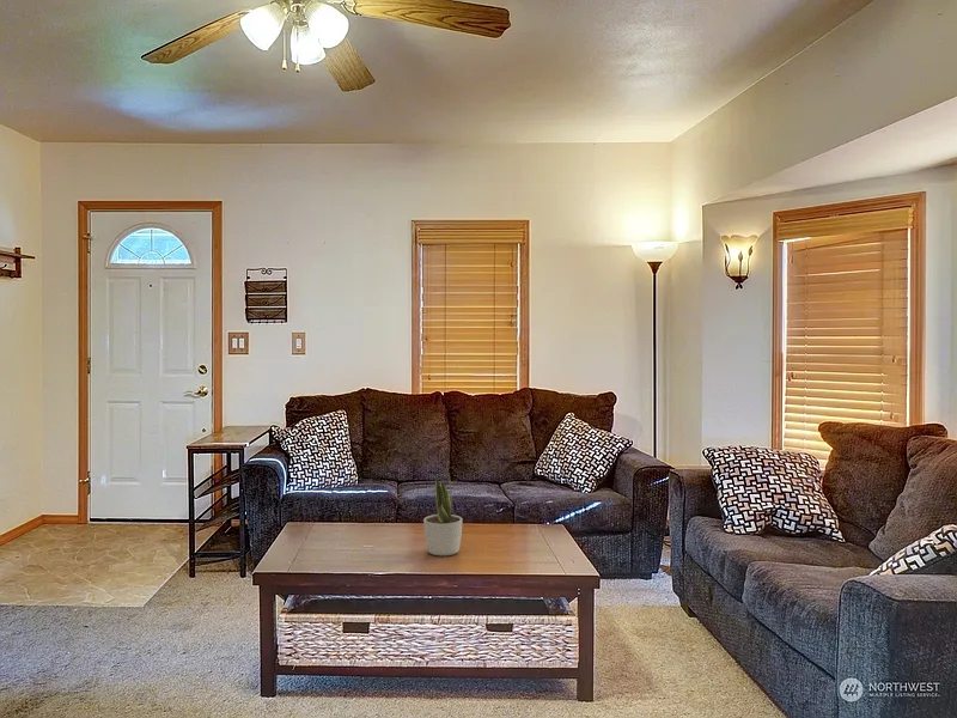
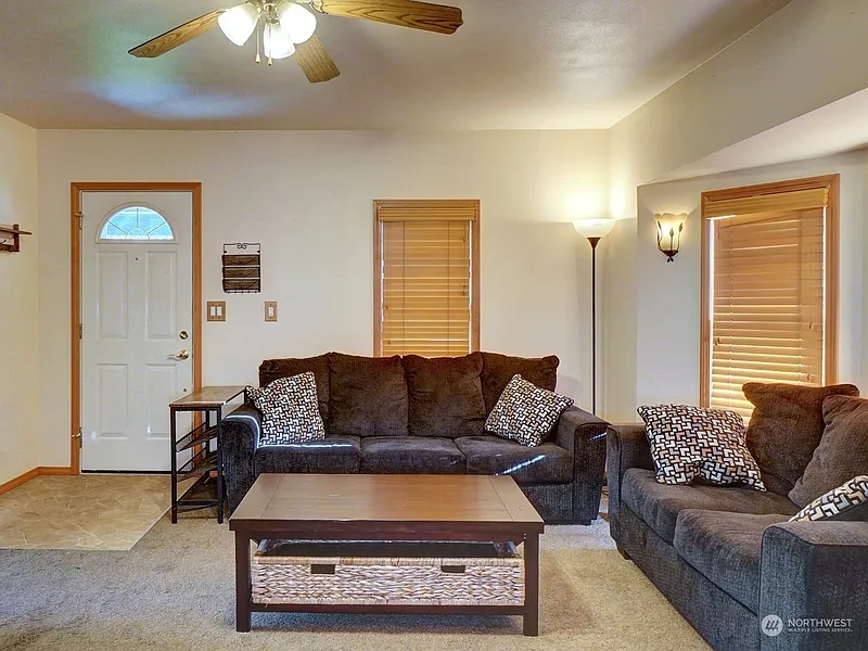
- potted plant [422,469,463,558]
